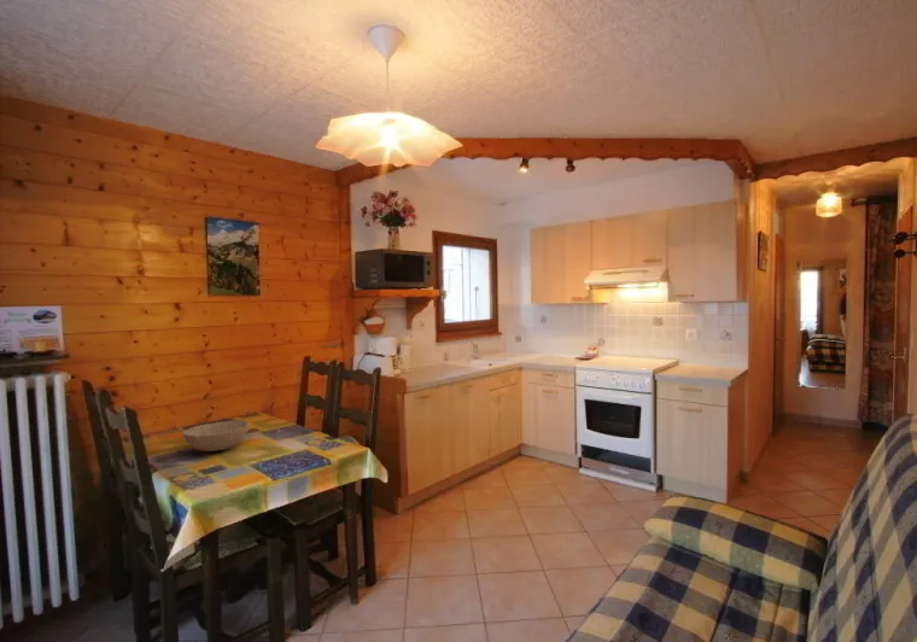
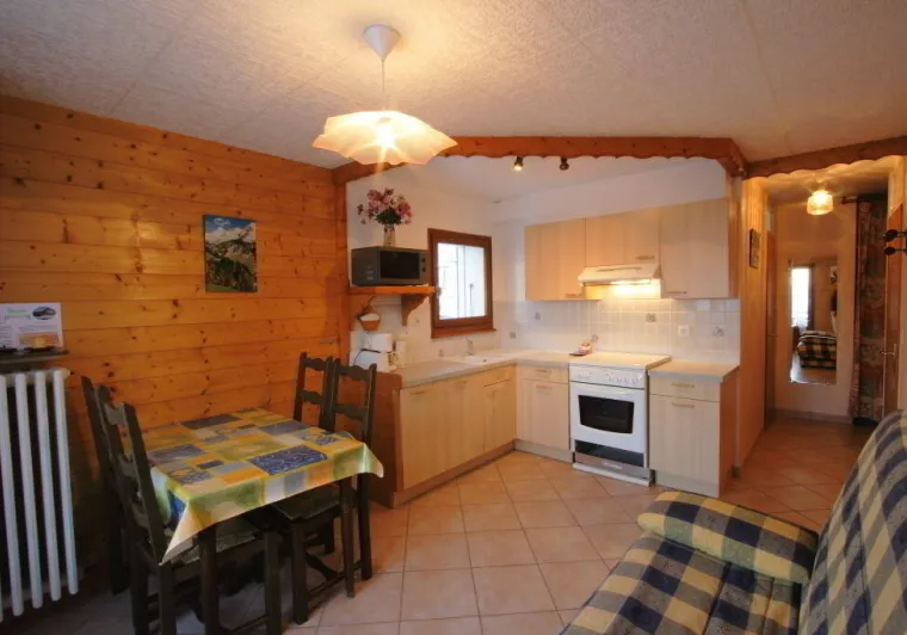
- bowl [182,419,251,453]
